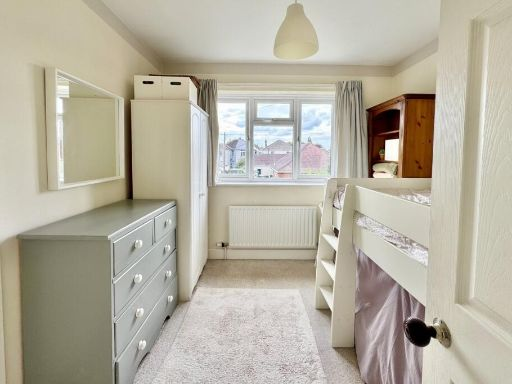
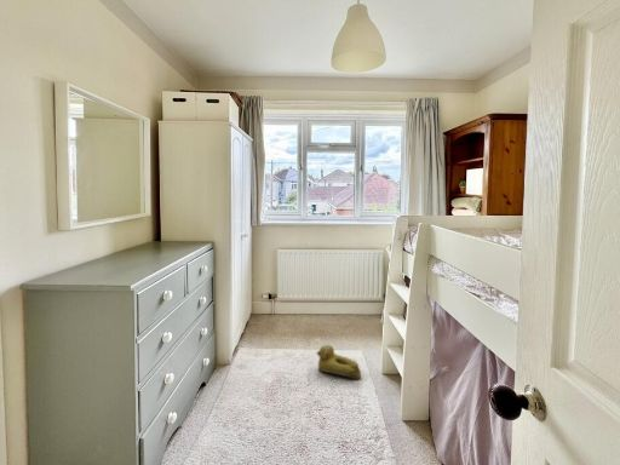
+ rubber duck [315,344,362,381]
